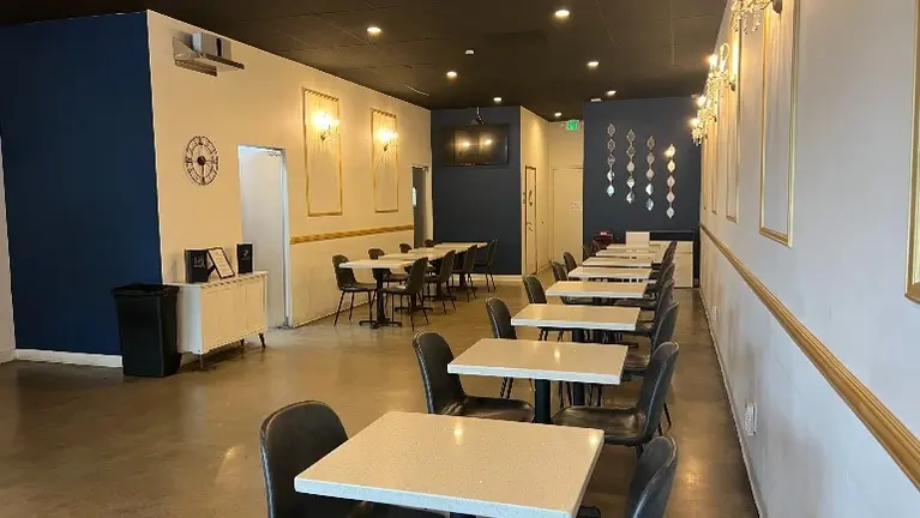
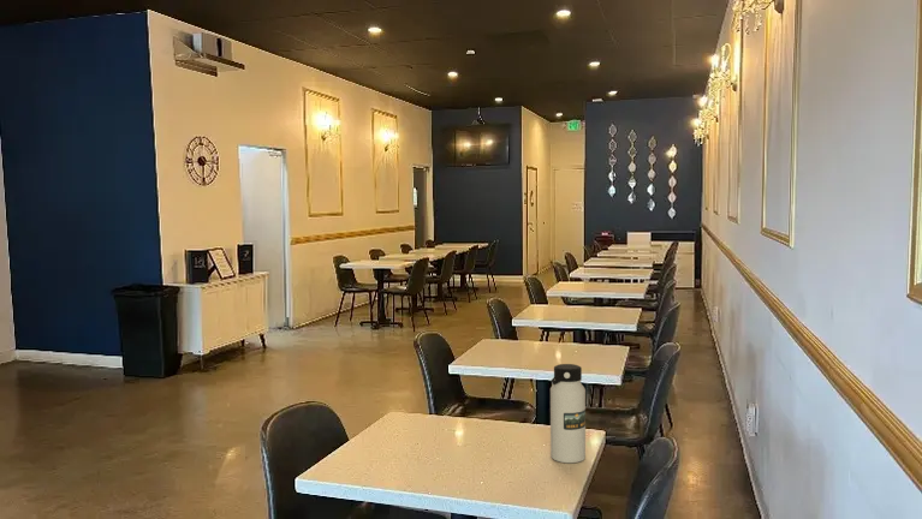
+ water bottle [549,363,587,464]
